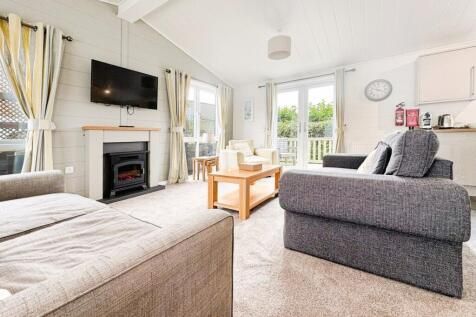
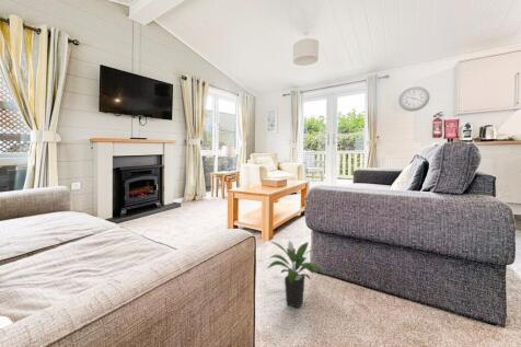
+ potted plant [266,240,325,309]
